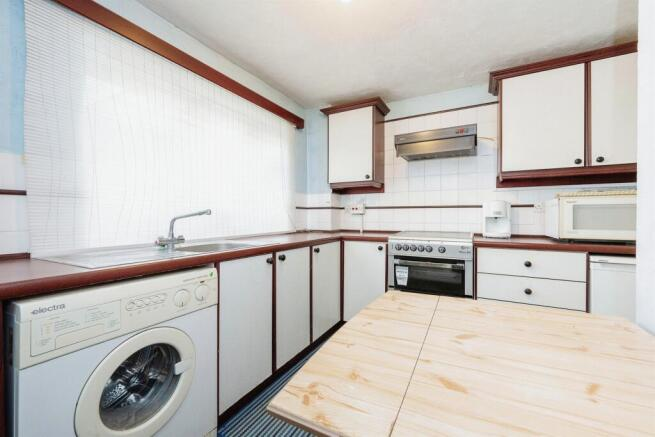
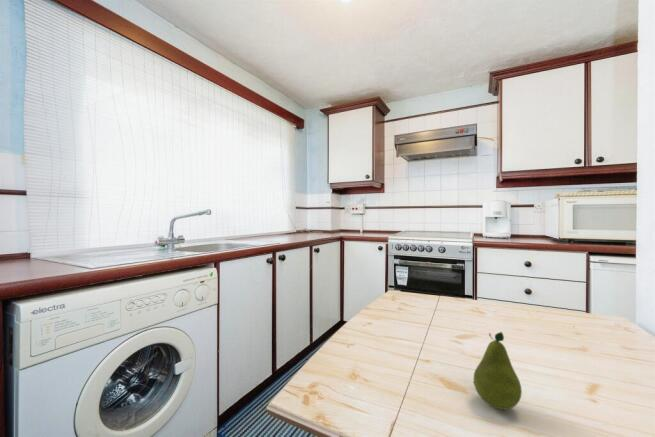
+ fruit [472,331,523,411]
